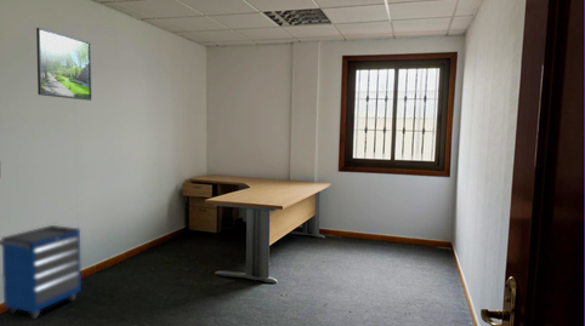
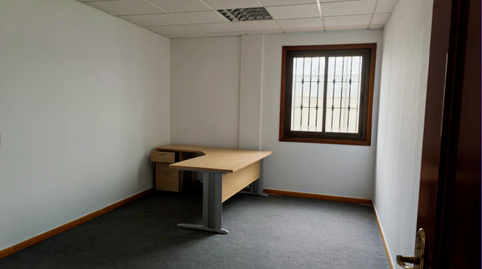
- cabinet [0,224,83,321]
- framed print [35,27,92,102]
